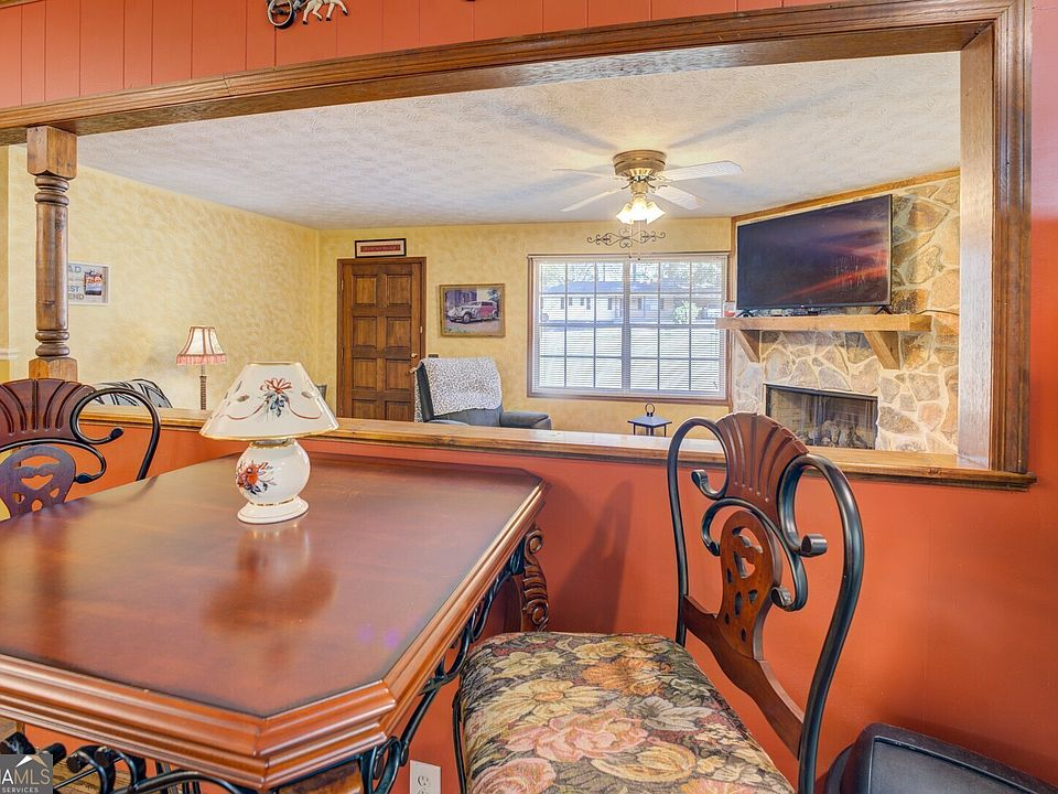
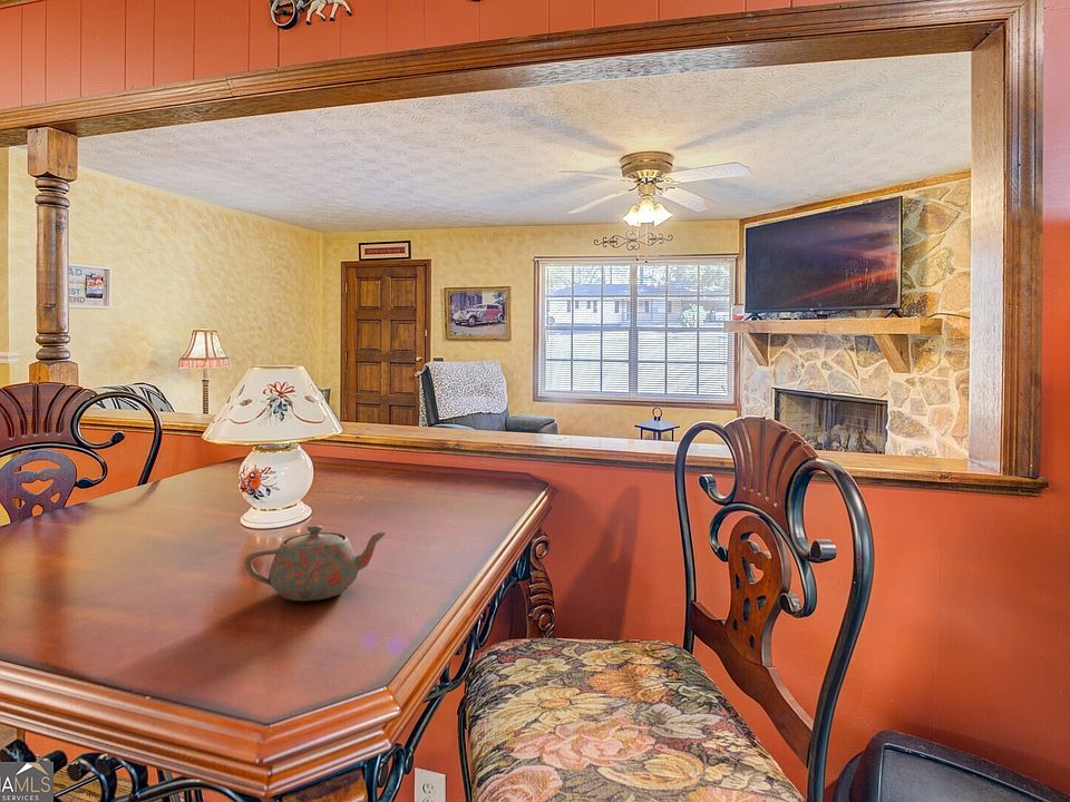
+ teapot [243,524,388,602]
